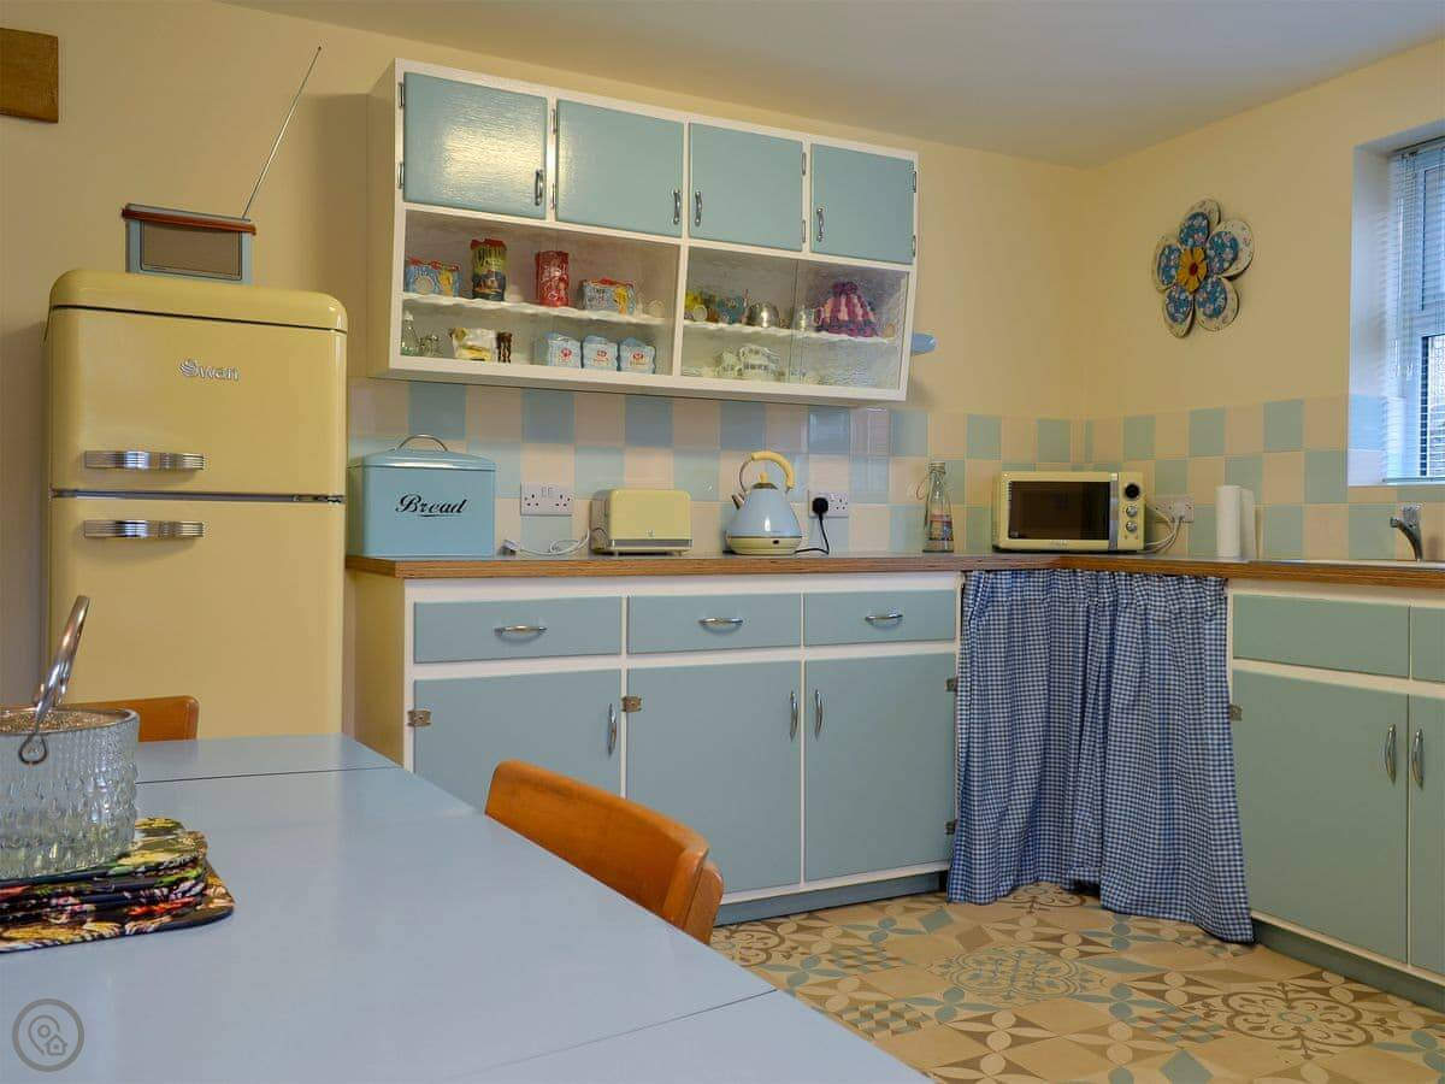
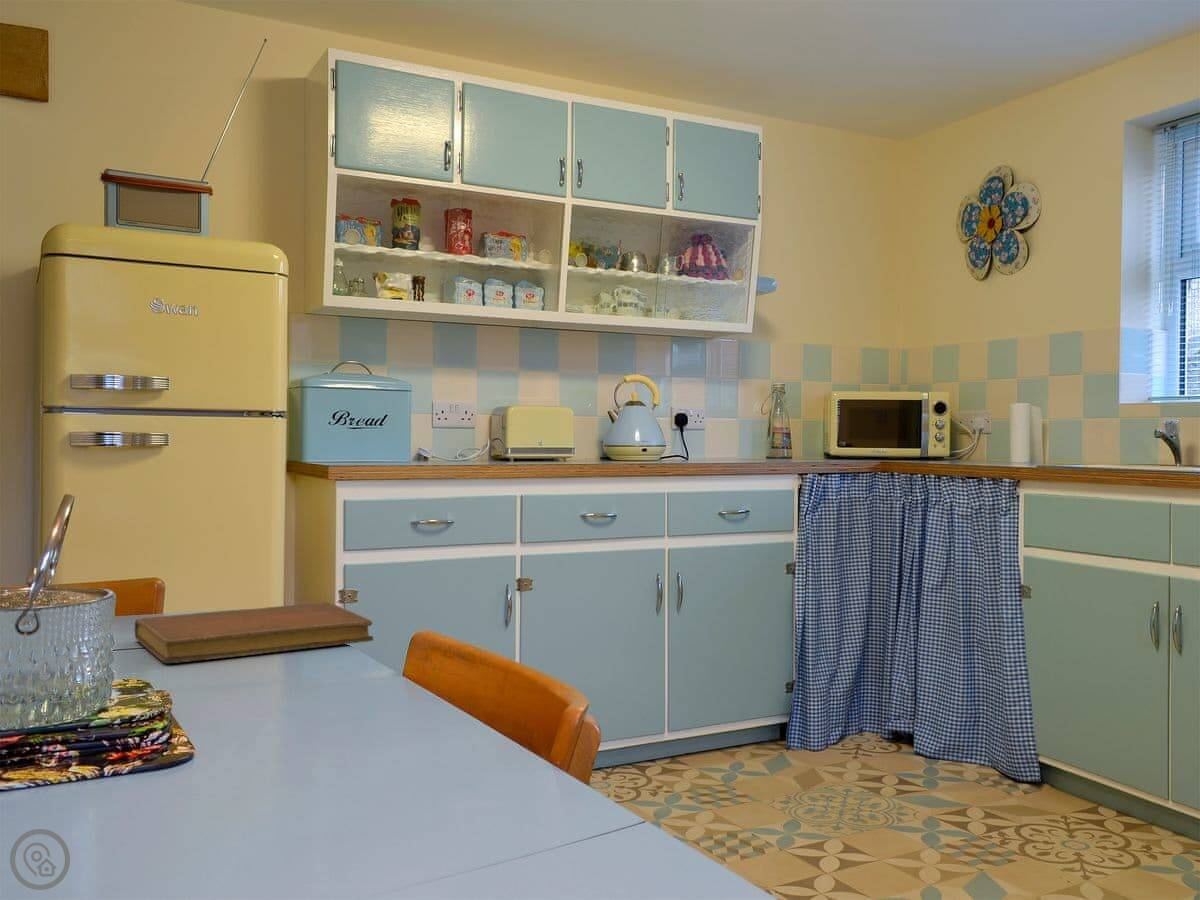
+ notebook [133,601,374,664]
